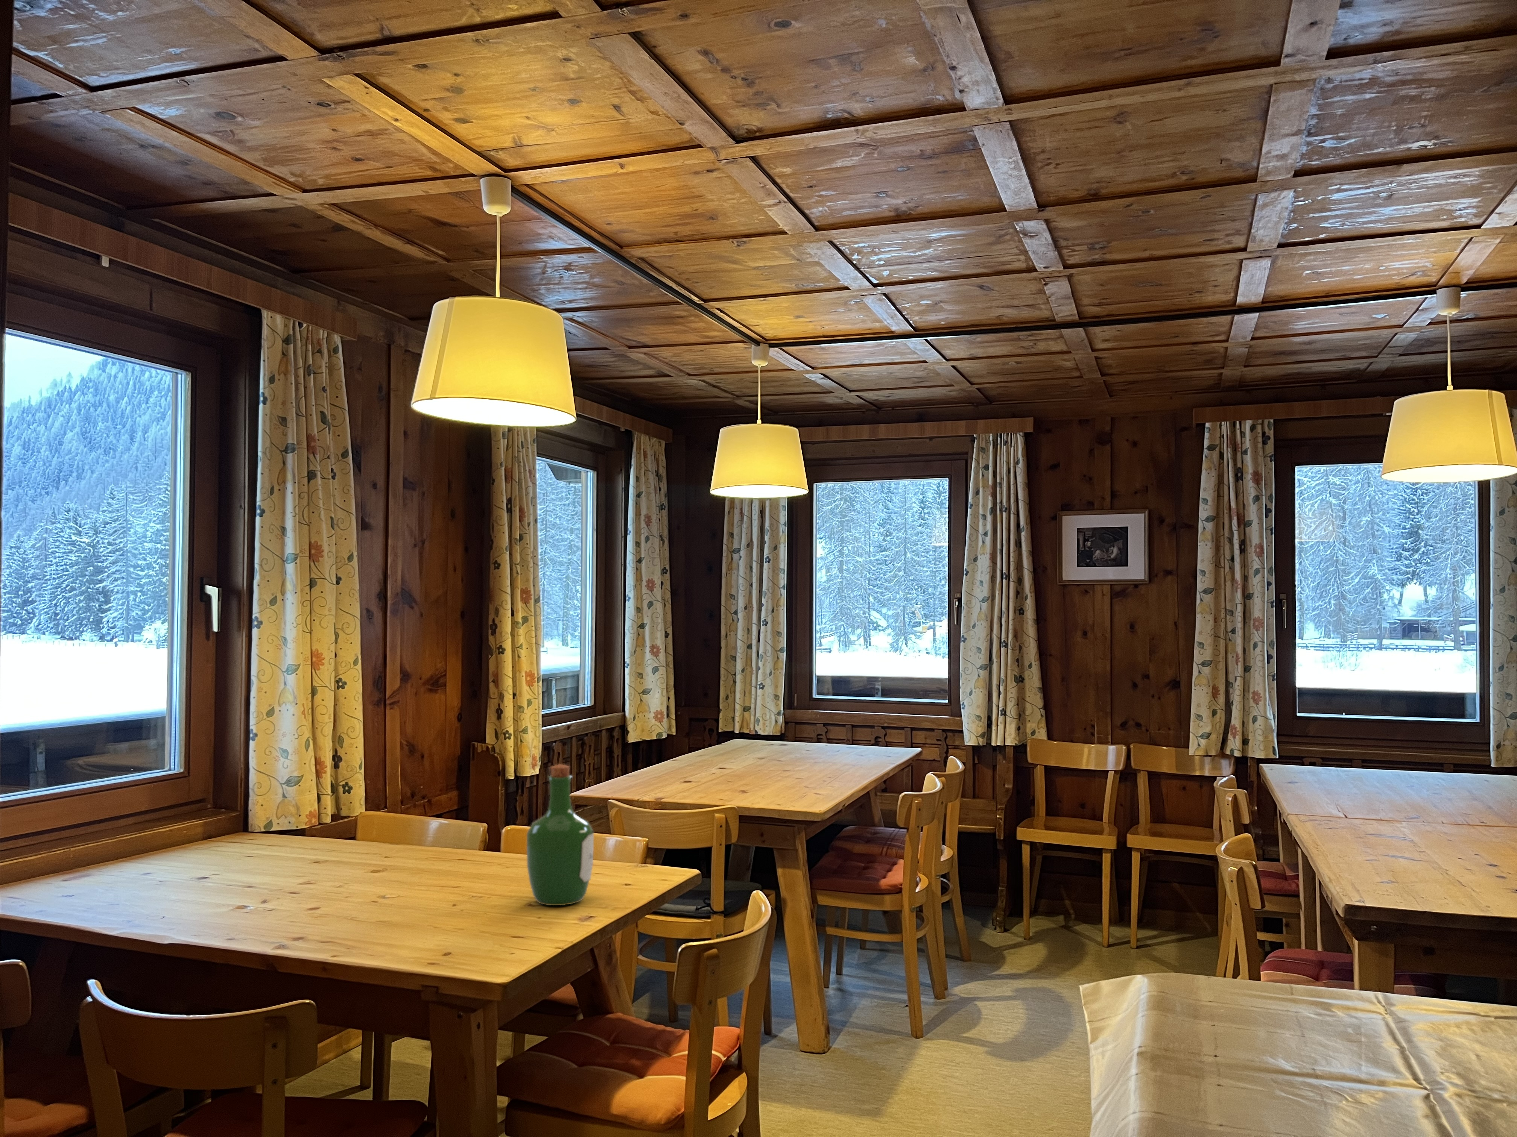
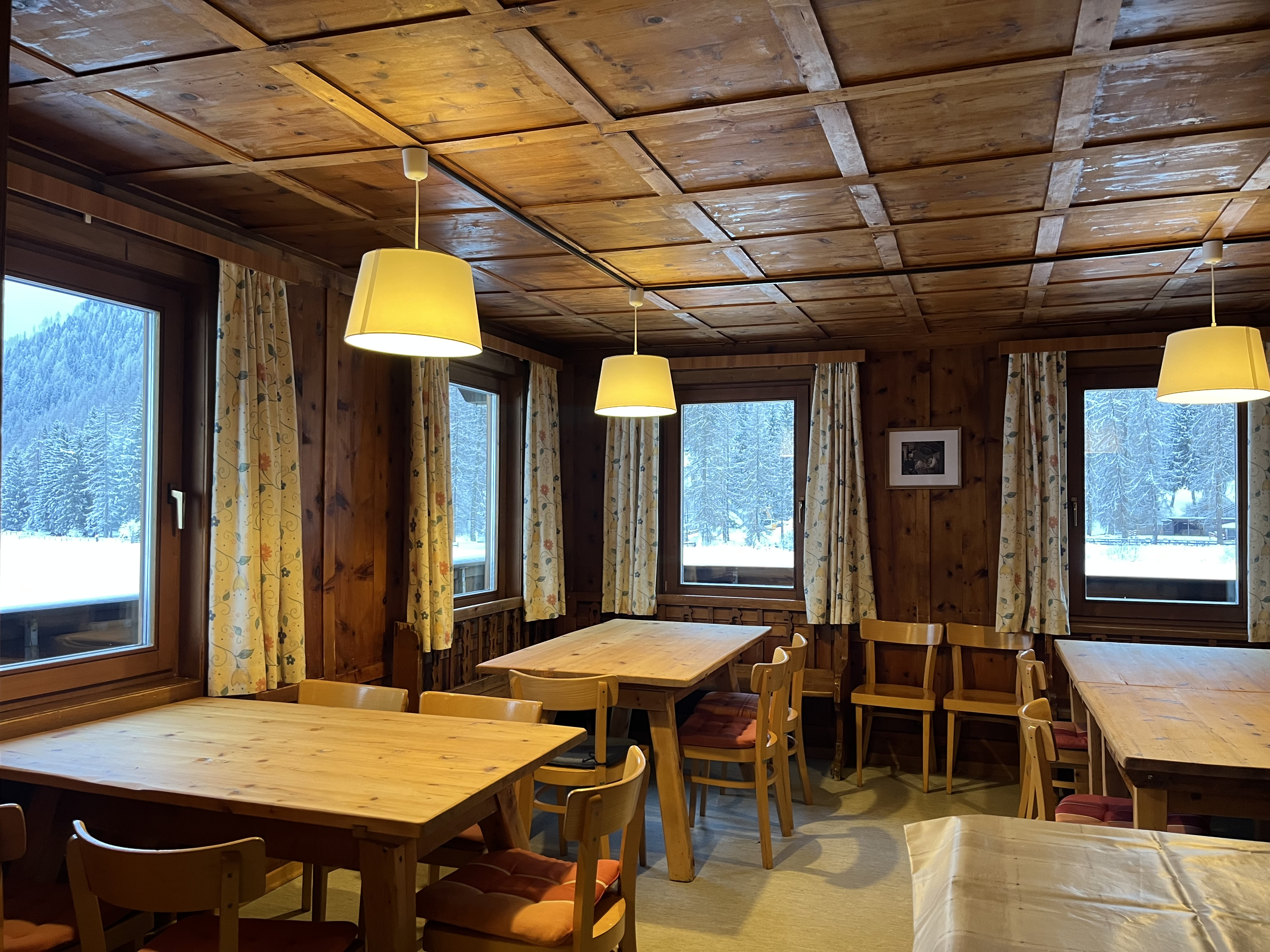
- wine bottle [527,763,594,905]
